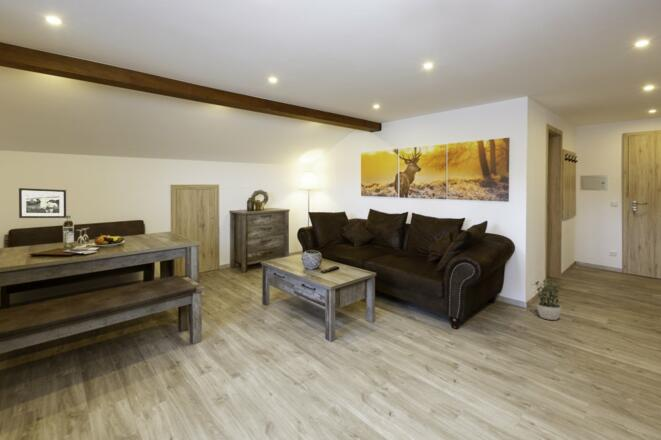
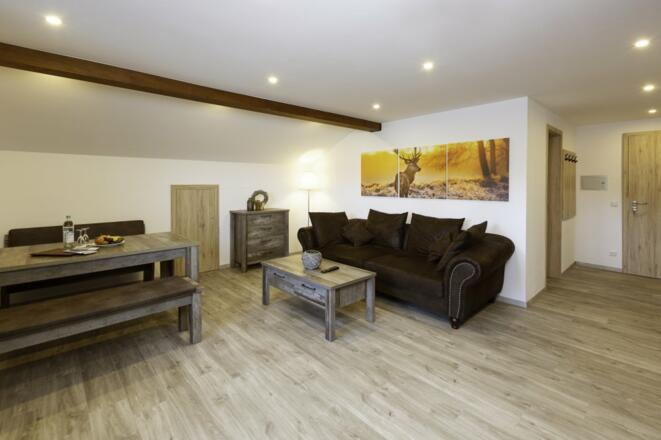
- picture frame [18,187,67,219]
- potted plant [532,278,564,321]
